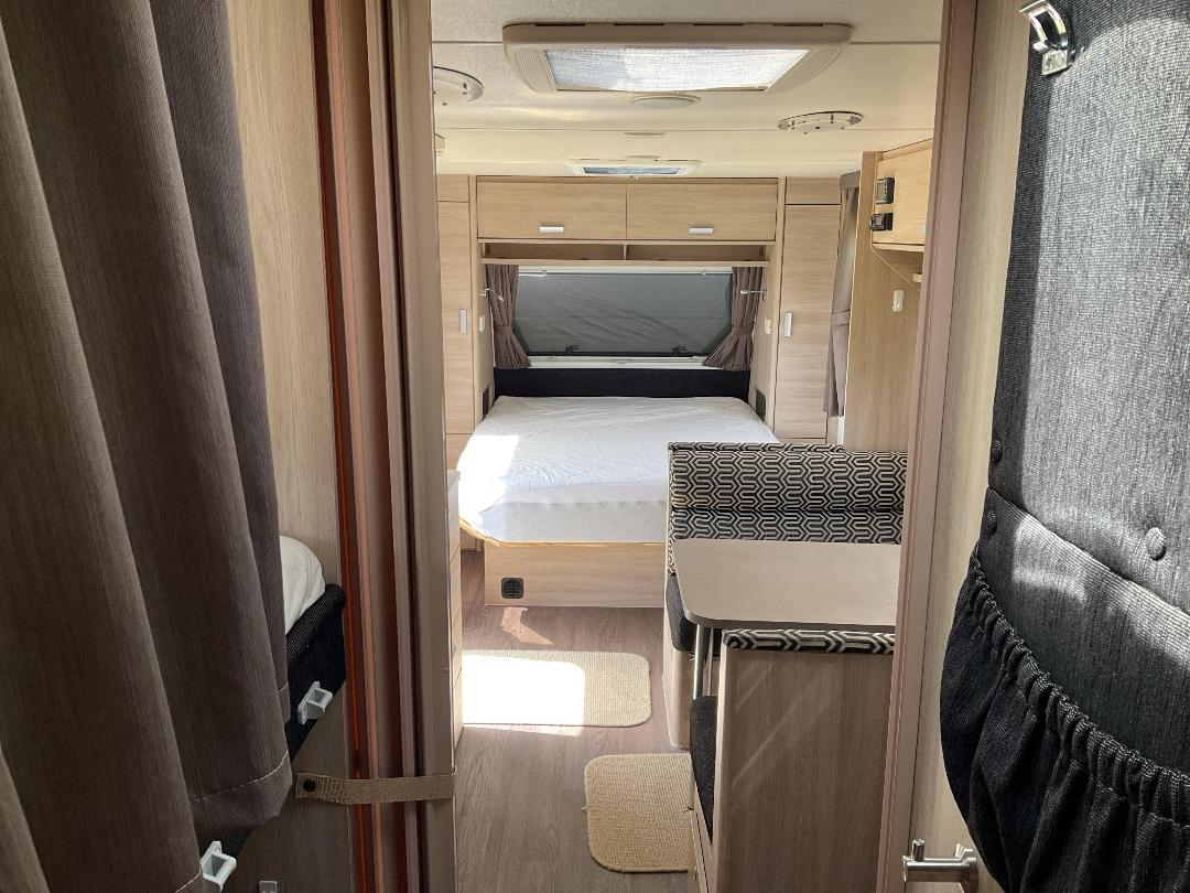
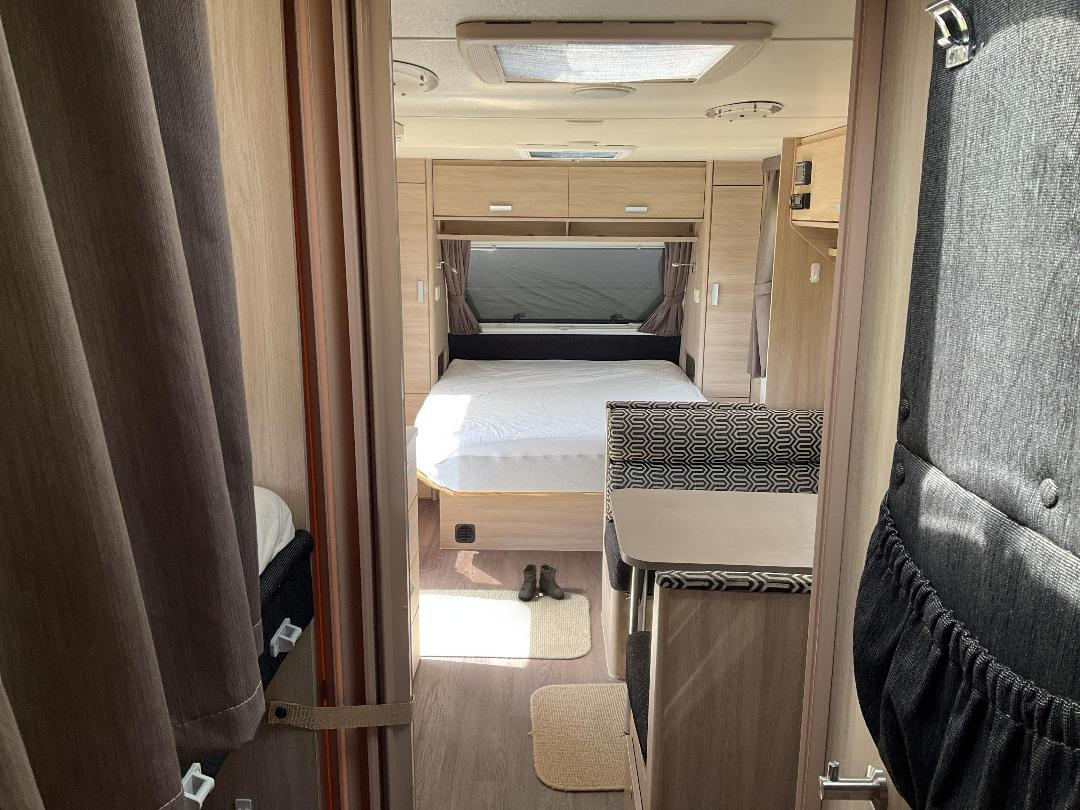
+ boots [513,563,565,602]
